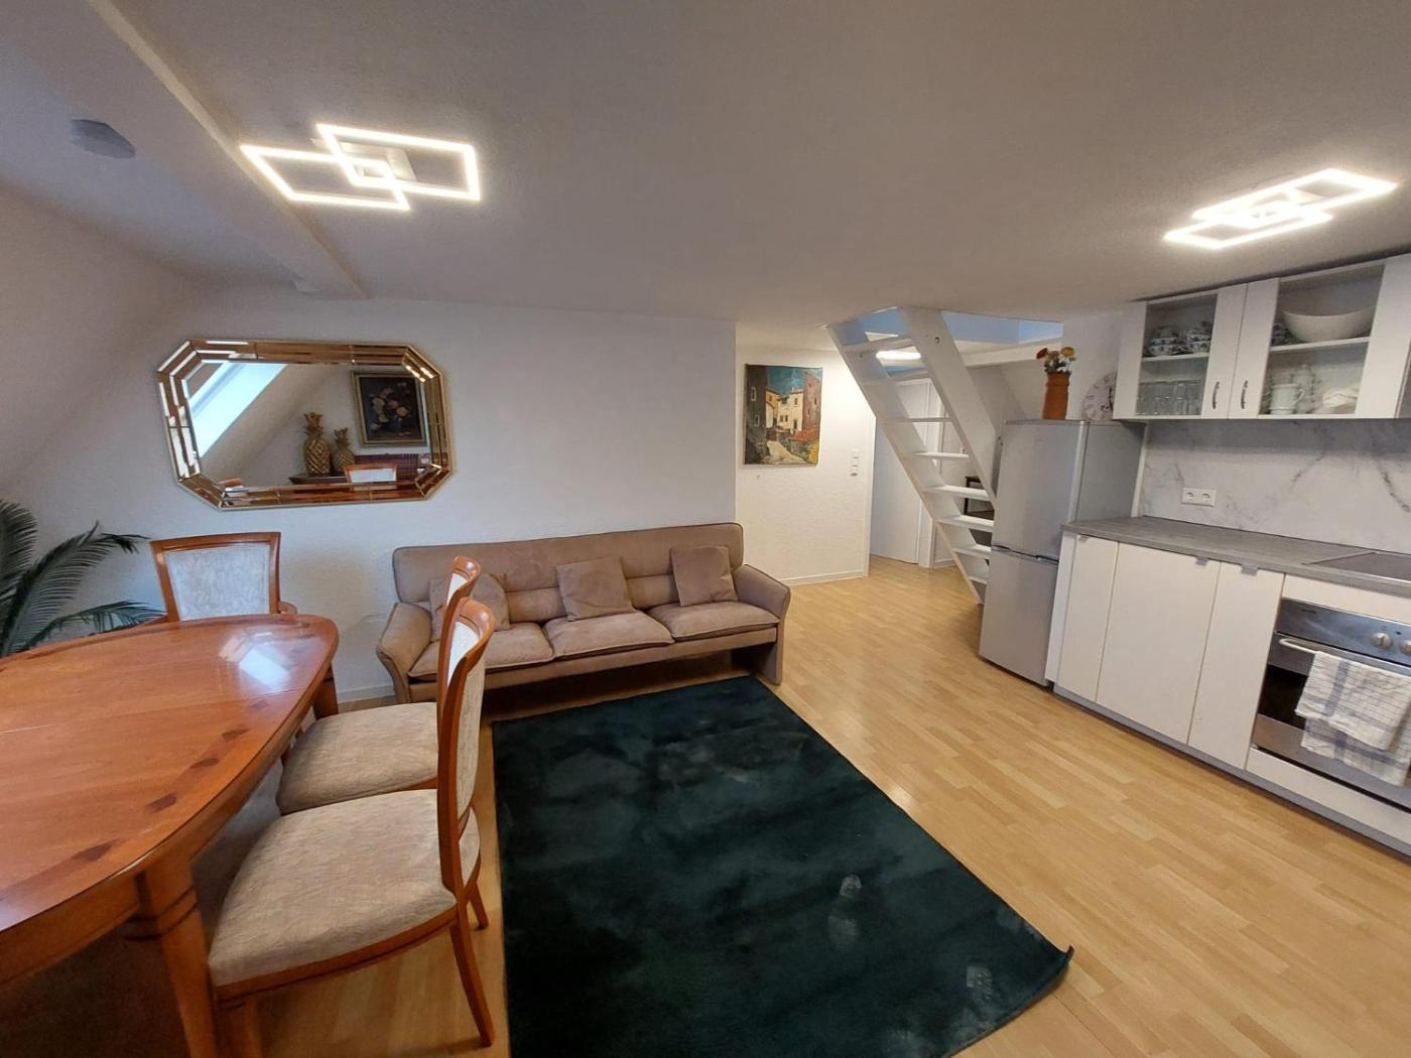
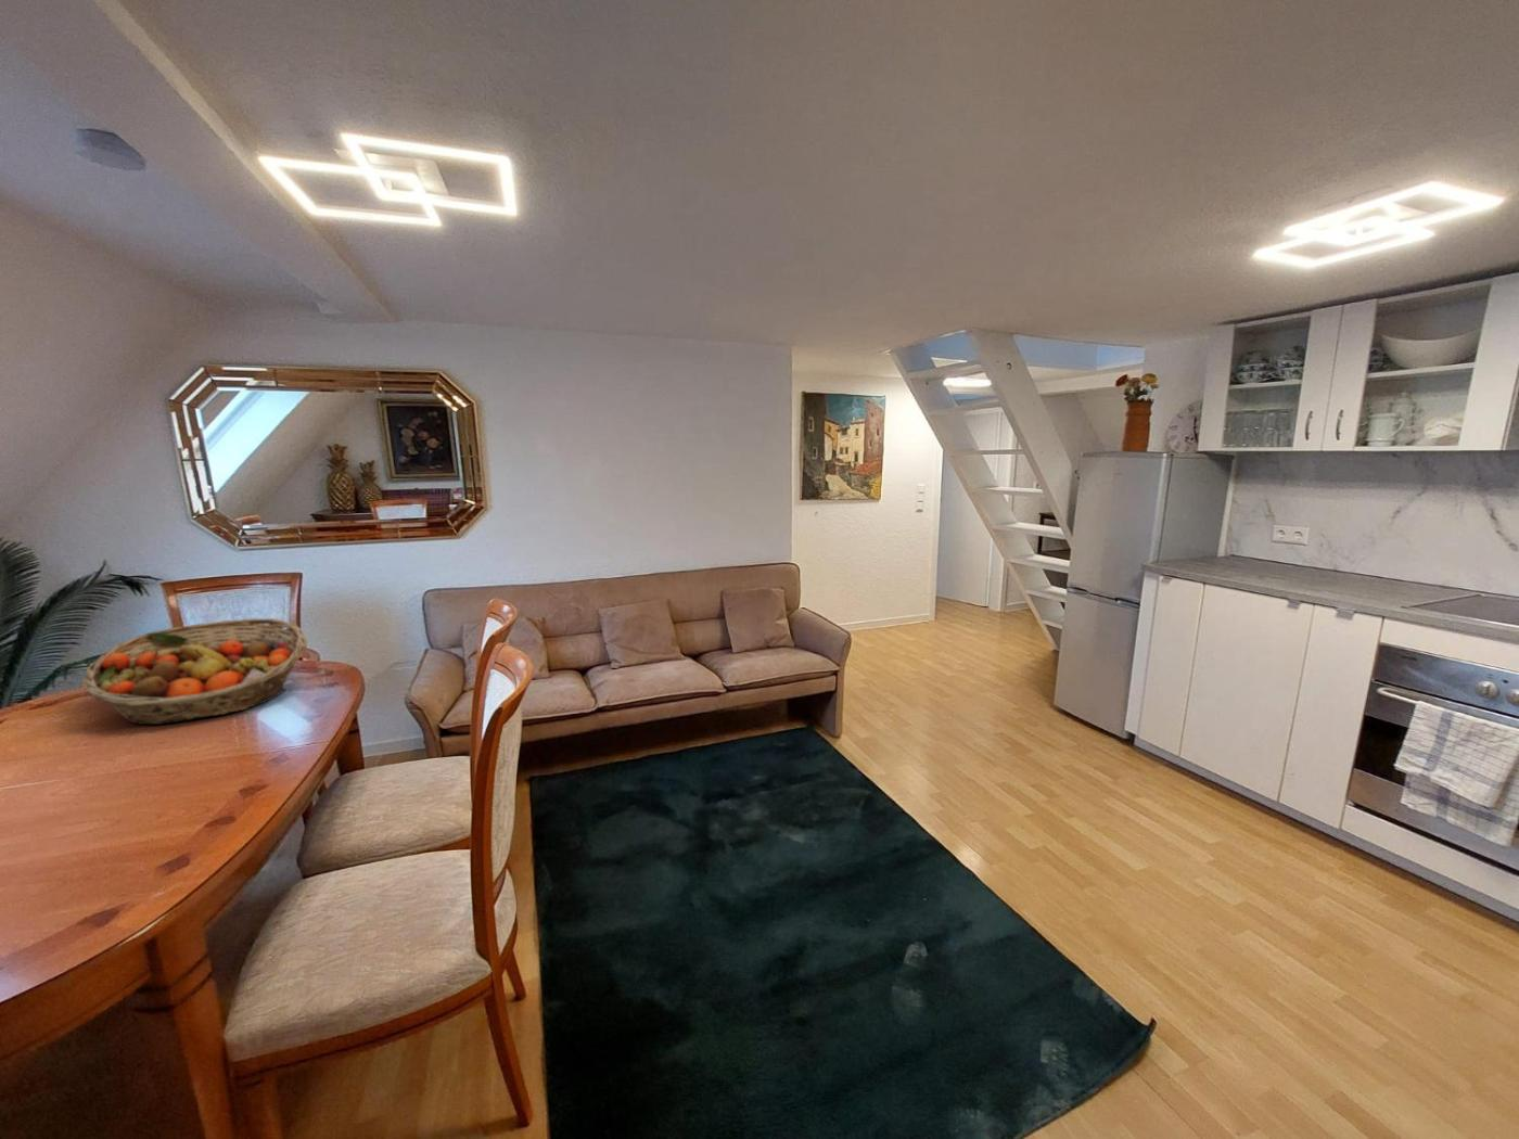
+ fruit basket [80,617,309,726]
